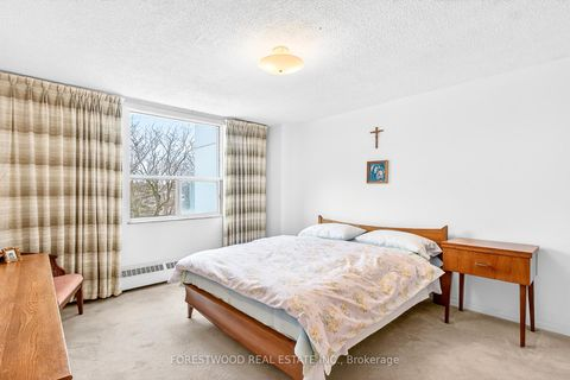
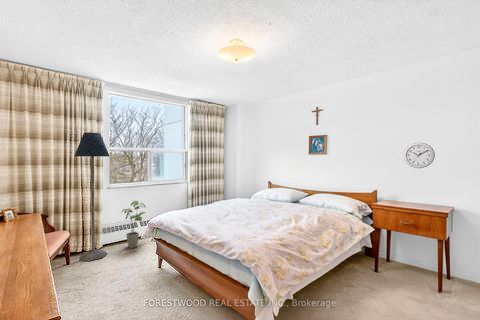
+ house plant [121,200,147,249]
+ wall clock [402,142,436,169]
+ floor lamp [73,131,110,262]
